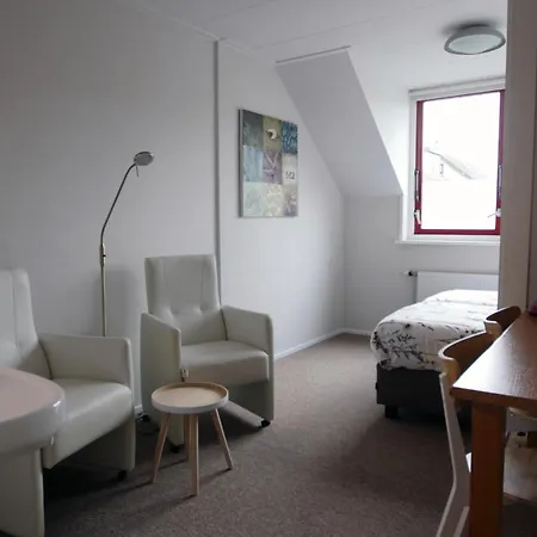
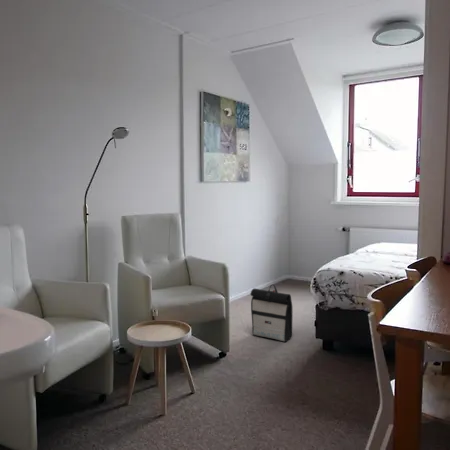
+ backpack [250,283,294,343]
